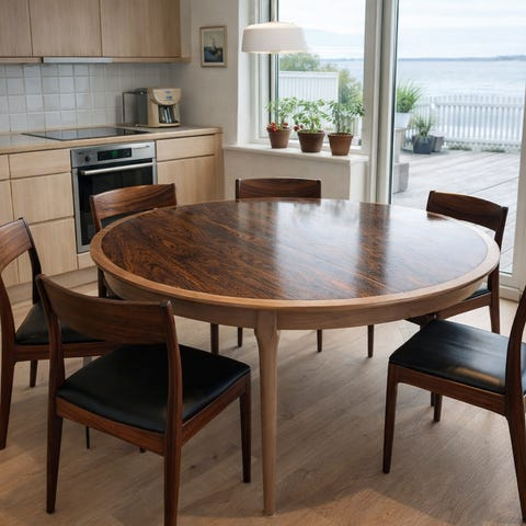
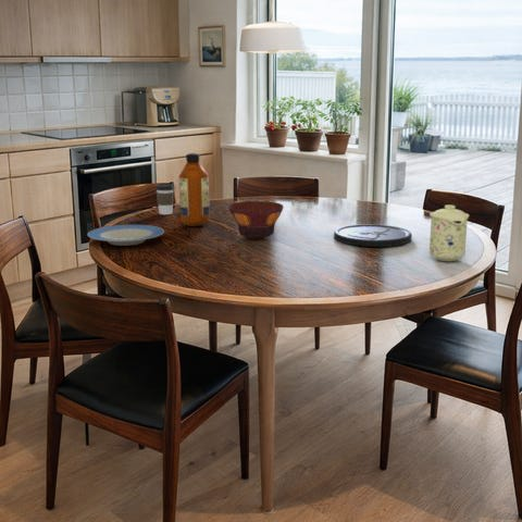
+ bottle [177,152,211,227]
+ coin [333,223,413,248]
+ mug [428,204,470,262]
+ bowl [227,200,285,239]
+ coffee cup [154,183,175,215]
+ plate [87,224,165,247]
